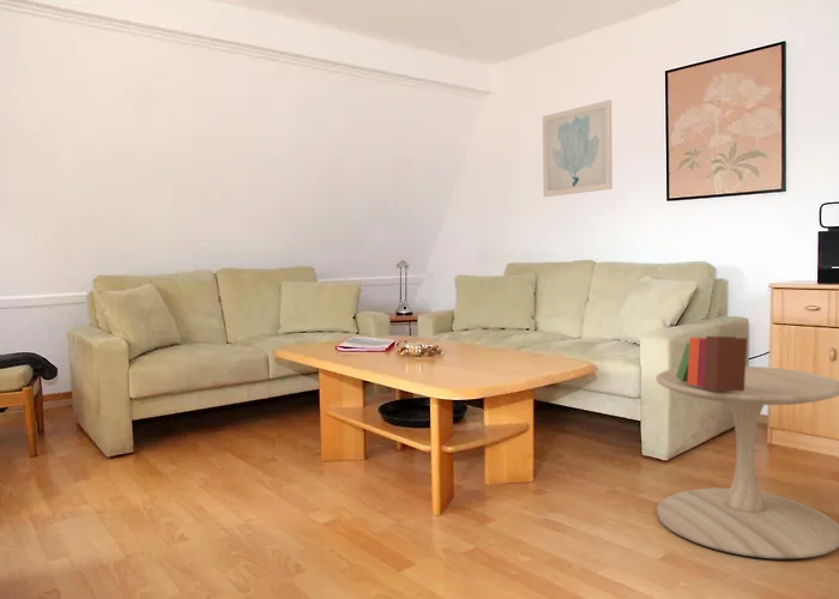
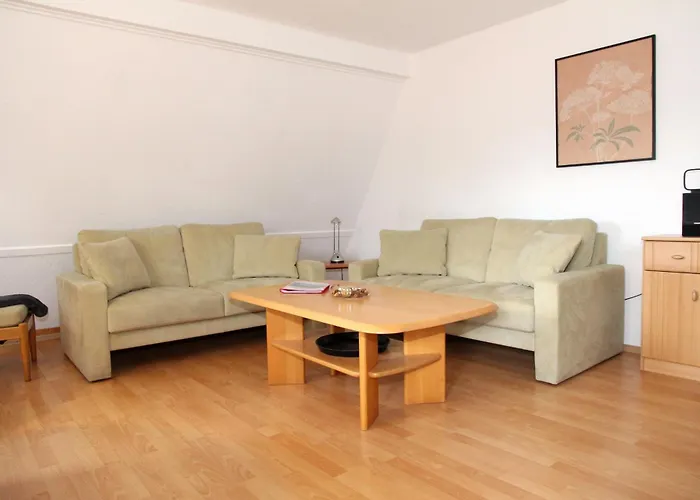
- wall art [542,99,614,198]
- side table [656,365,839,559]
- books [676,335,748,392]
